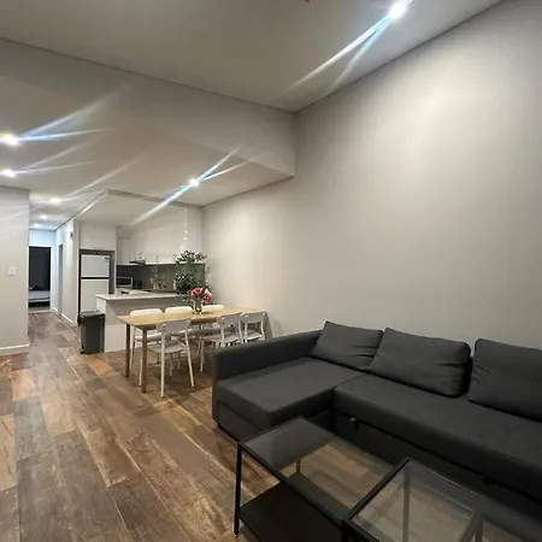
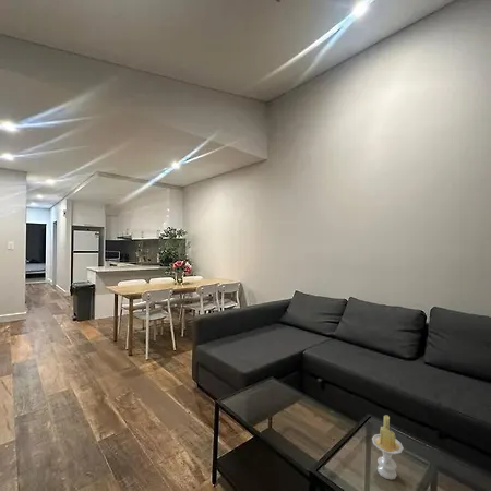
+ candle [371,414,404,481]
